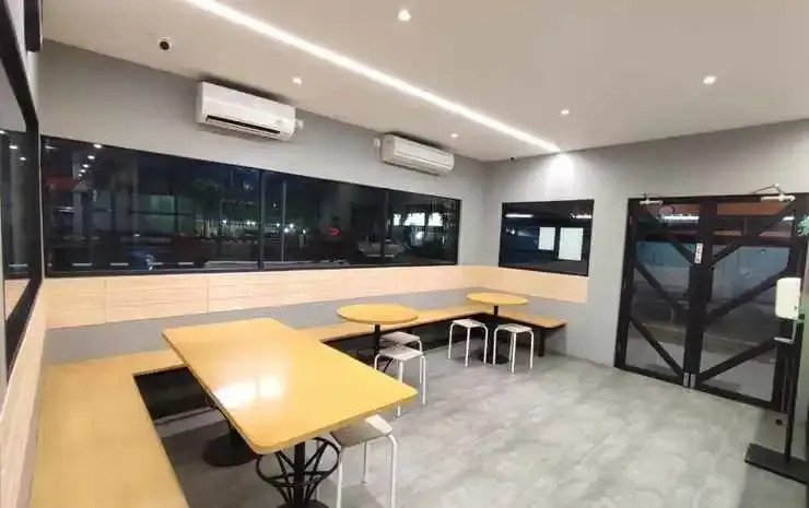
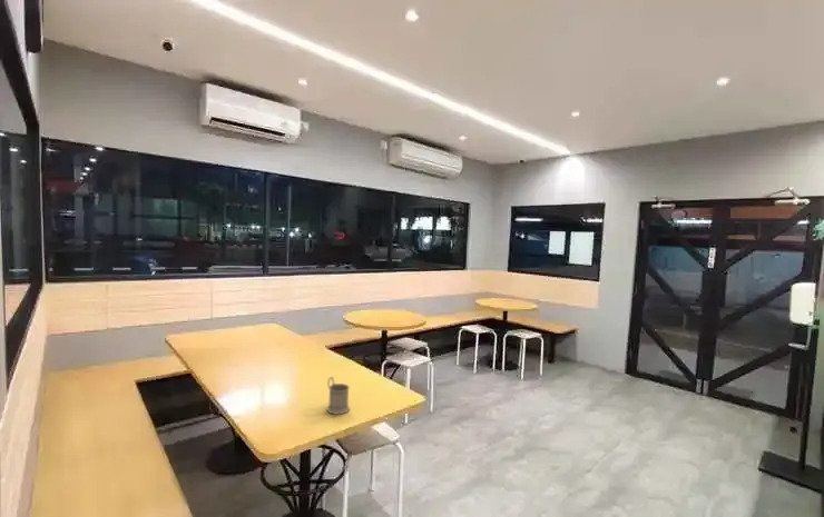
+ mug [325,376,351,416]
